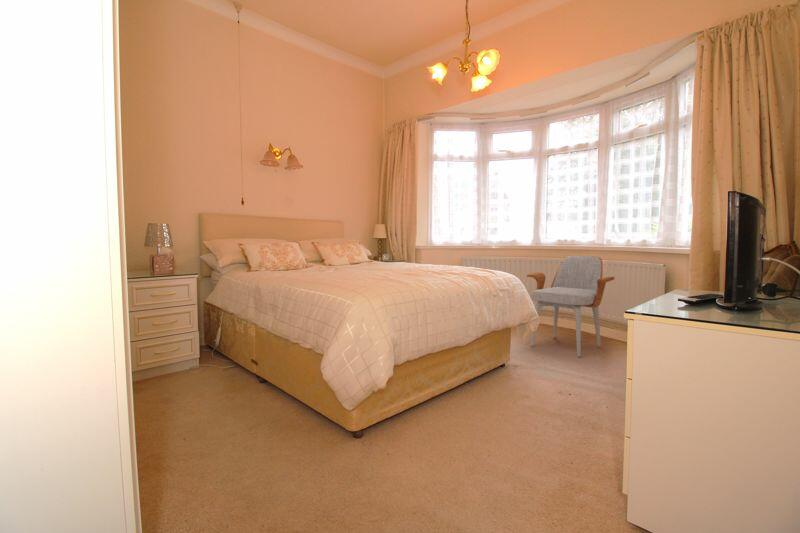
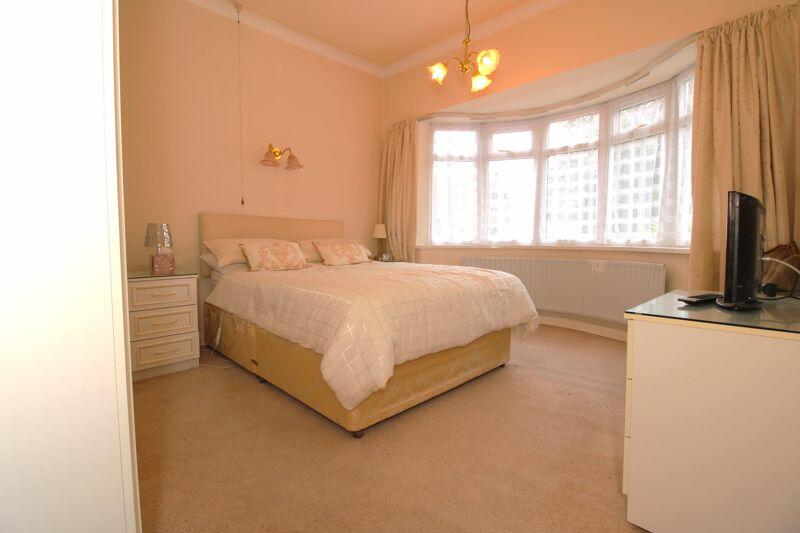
- armchair [526,255,615,358]
